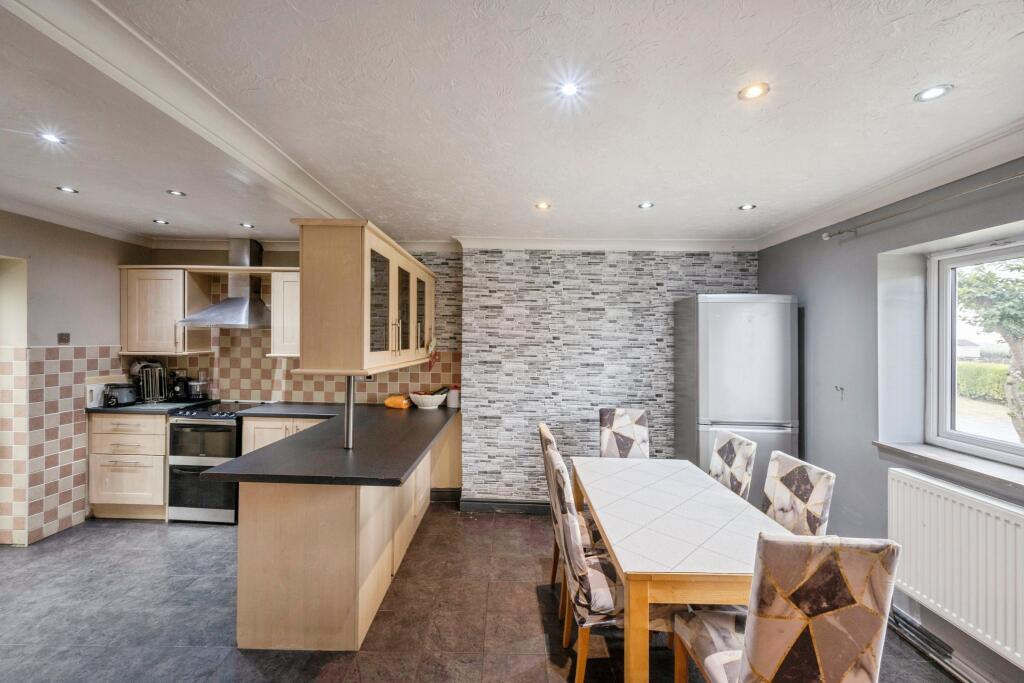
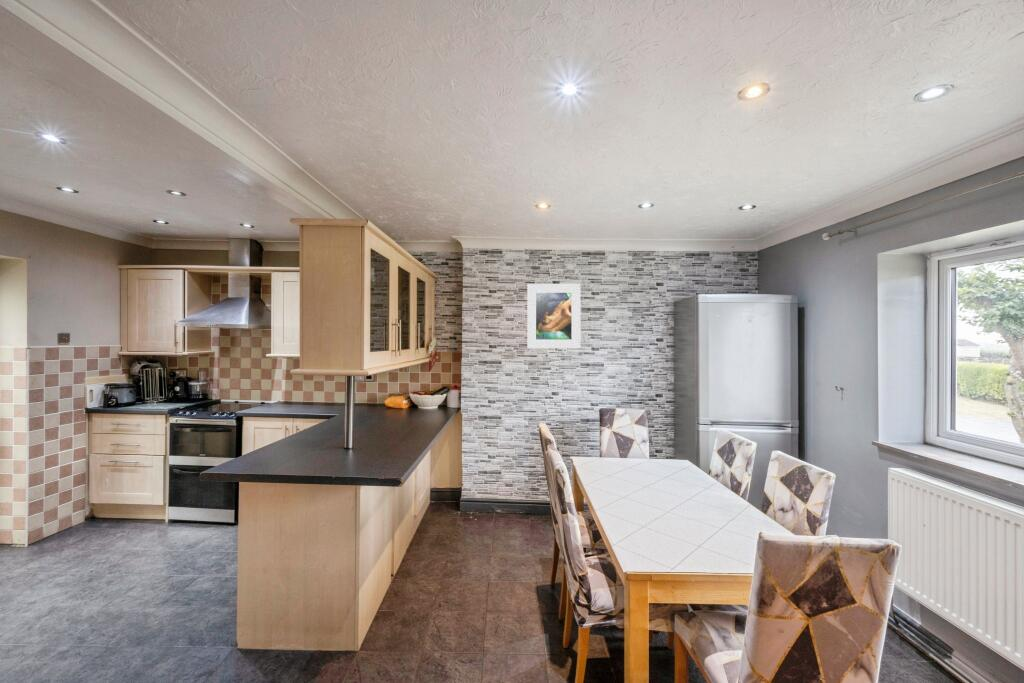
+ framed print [526,283,581,349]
